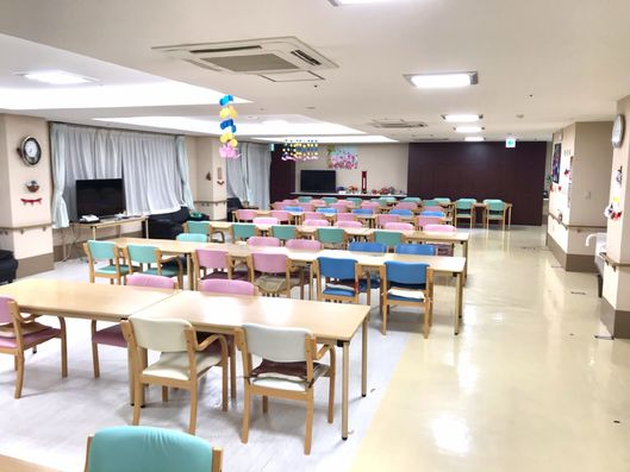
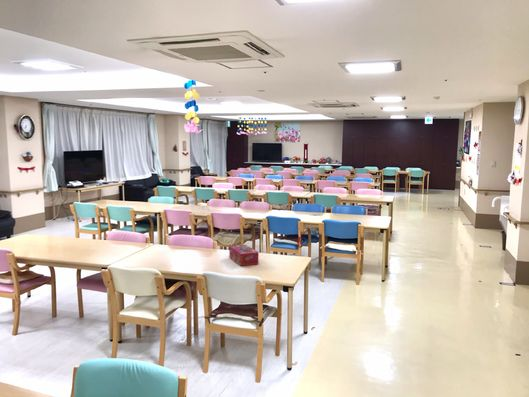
+ tissue box [228,244,260,267]
